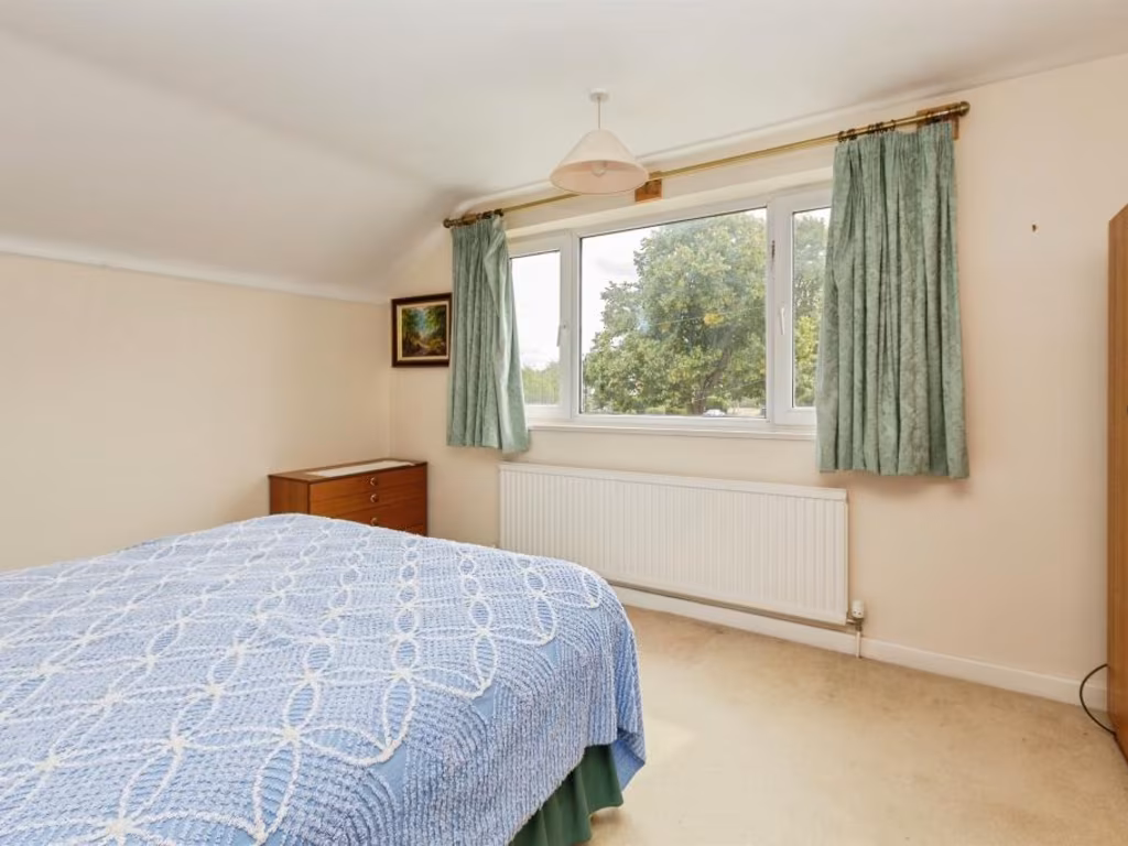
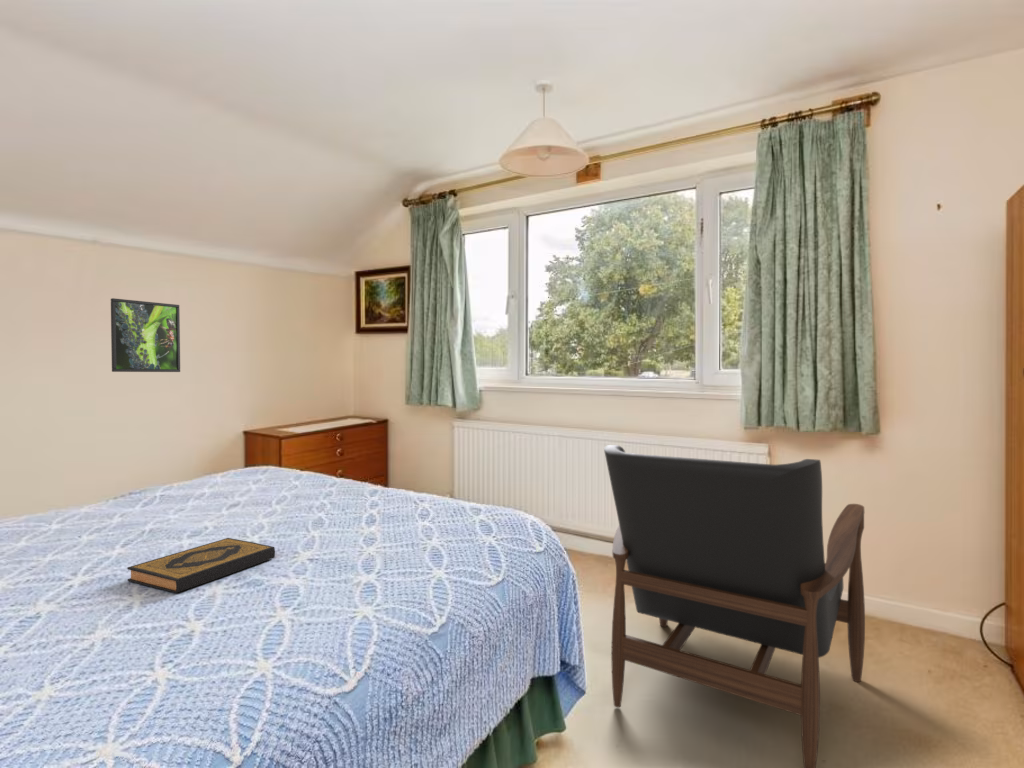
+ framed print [110,297,181,373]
+ hardback book [126,537,276,594]
+ armchair [603,444,866,768]
